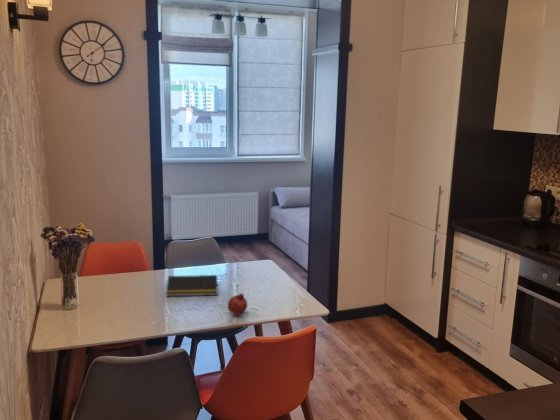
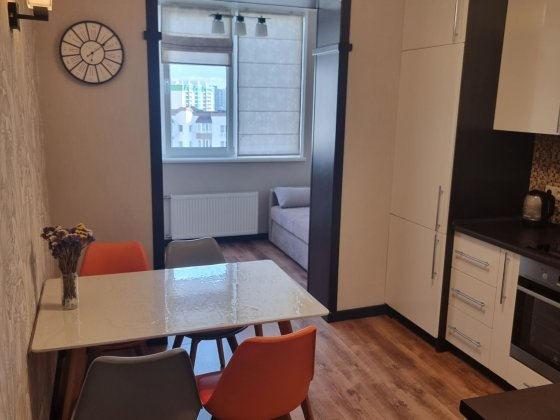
- notepad [165,274,219,297]
- fruit [227,293,248,316]
